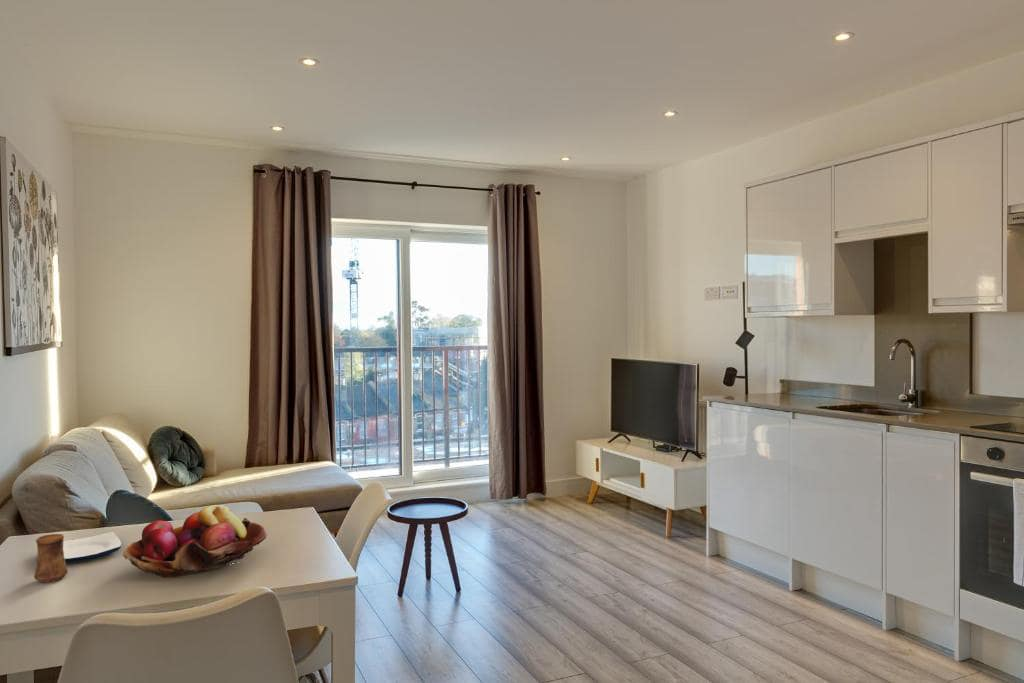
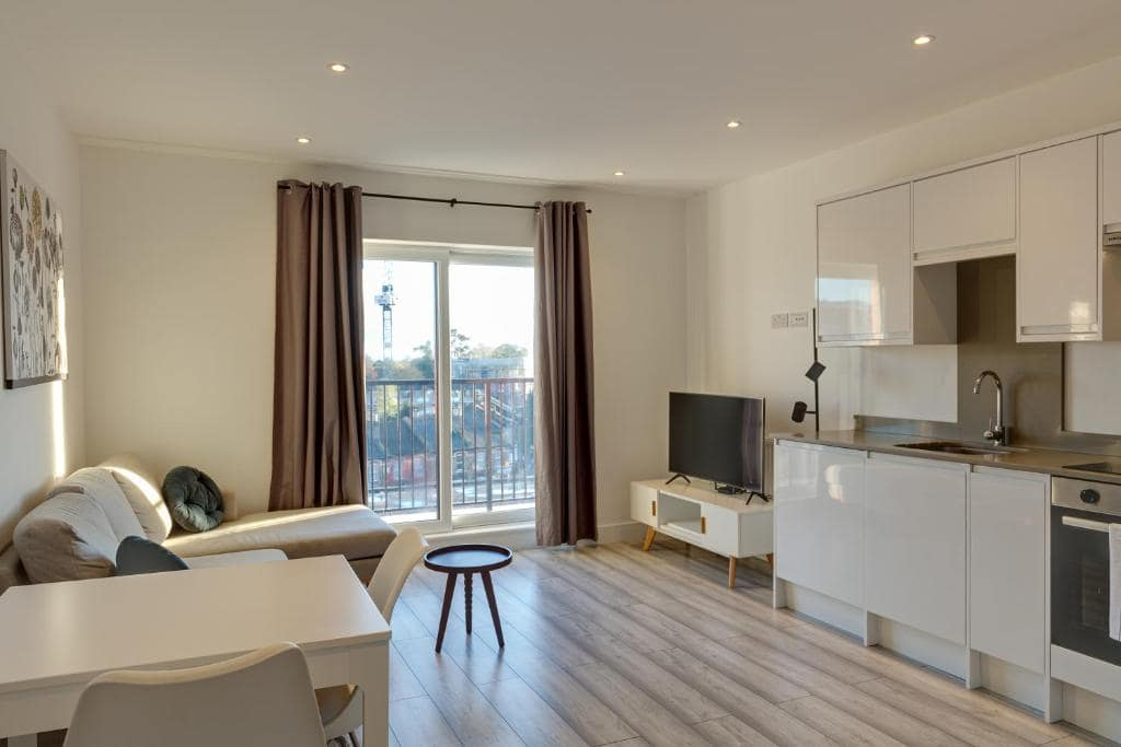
- plate [63,531,122,564]
- cup [33,533,69,584]
- fruit basket [122,504,268,579]
